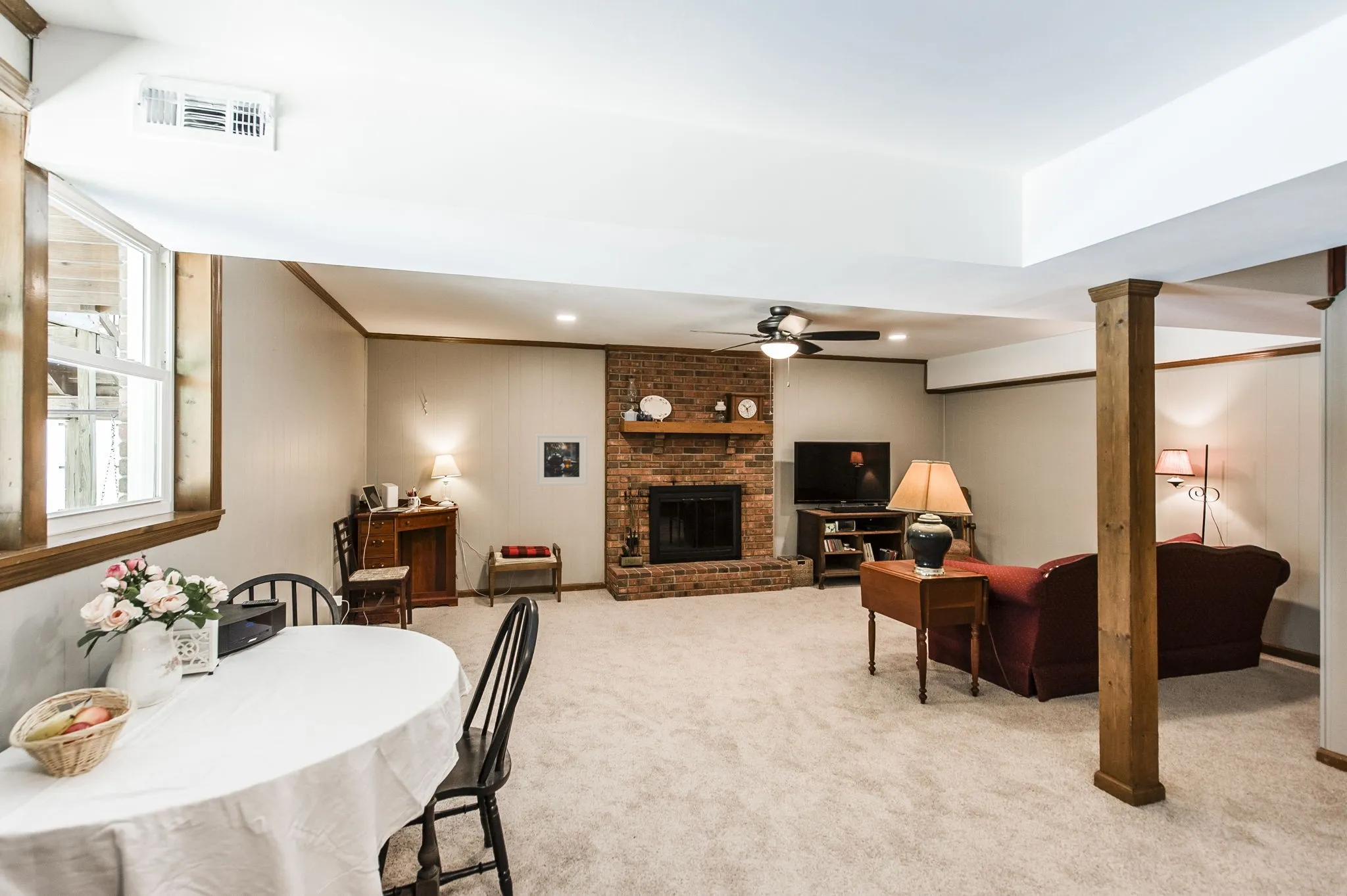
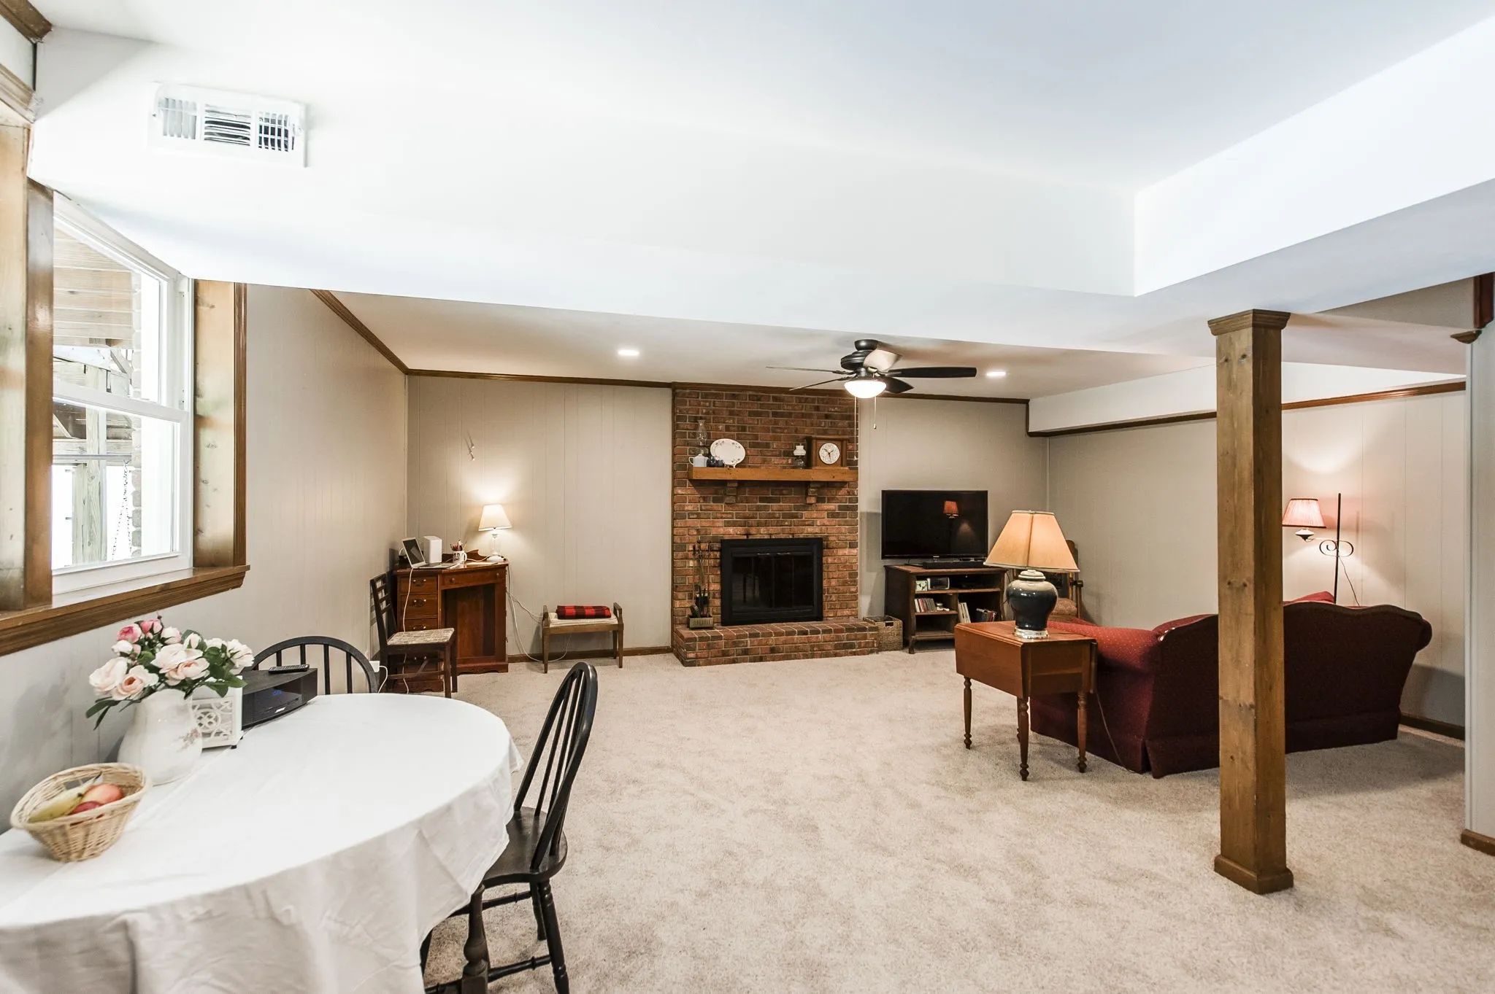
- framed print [535,433,588,486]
